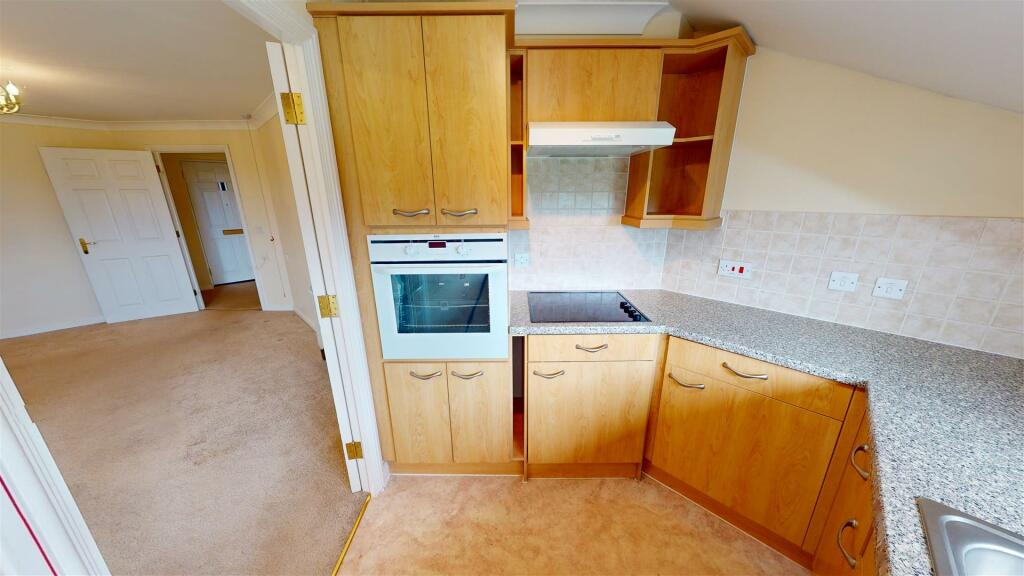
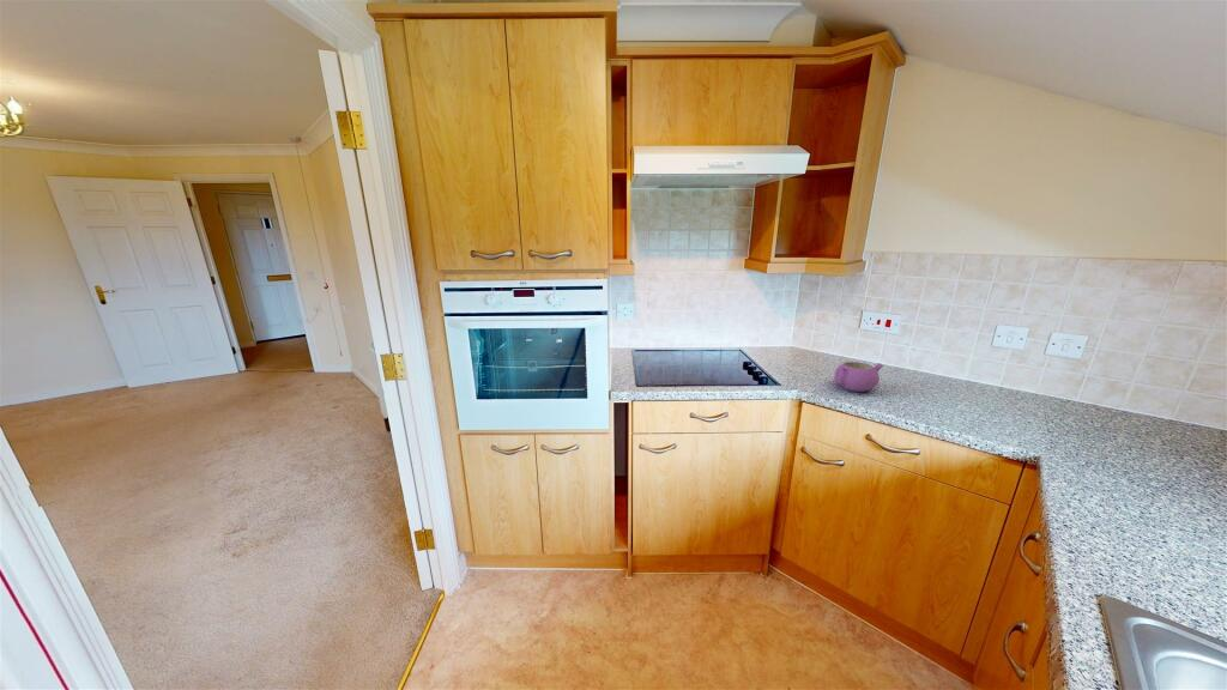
+ teapot [833,361,884,393]
